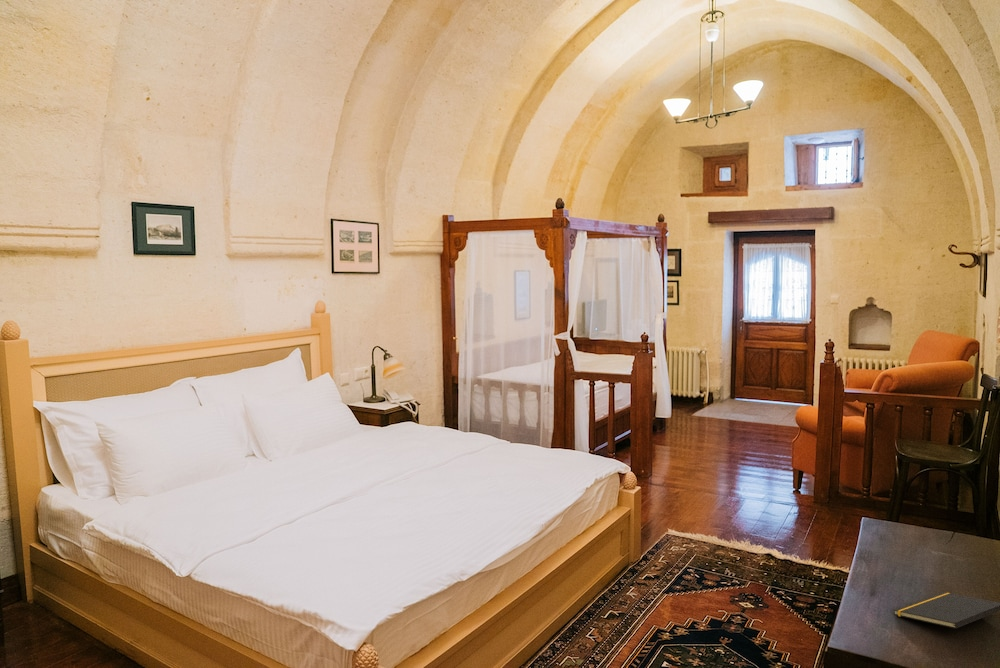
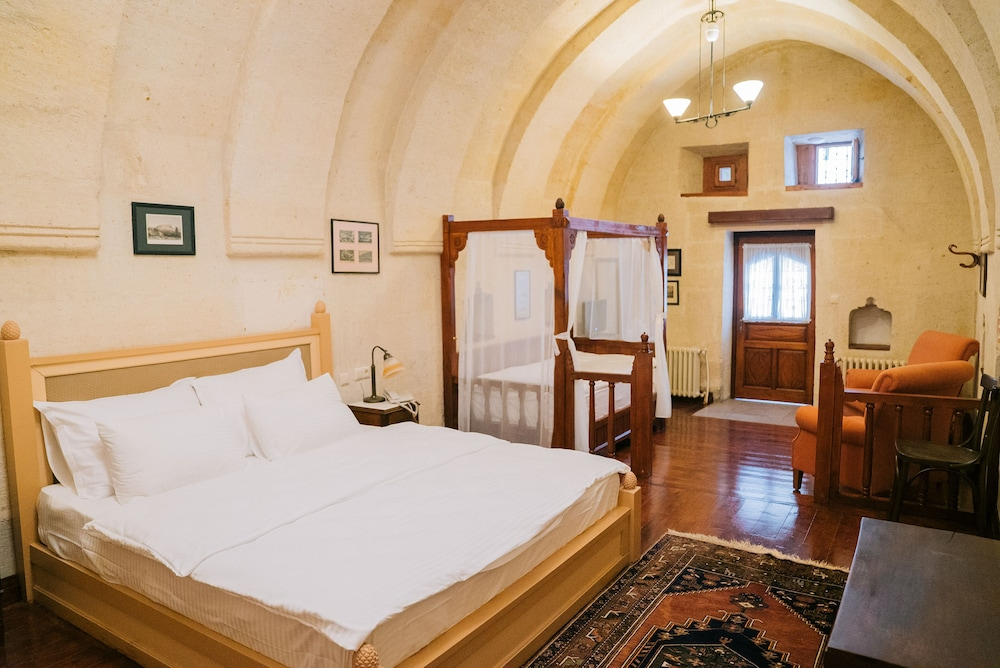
- notepad [892,591,1000,630]
